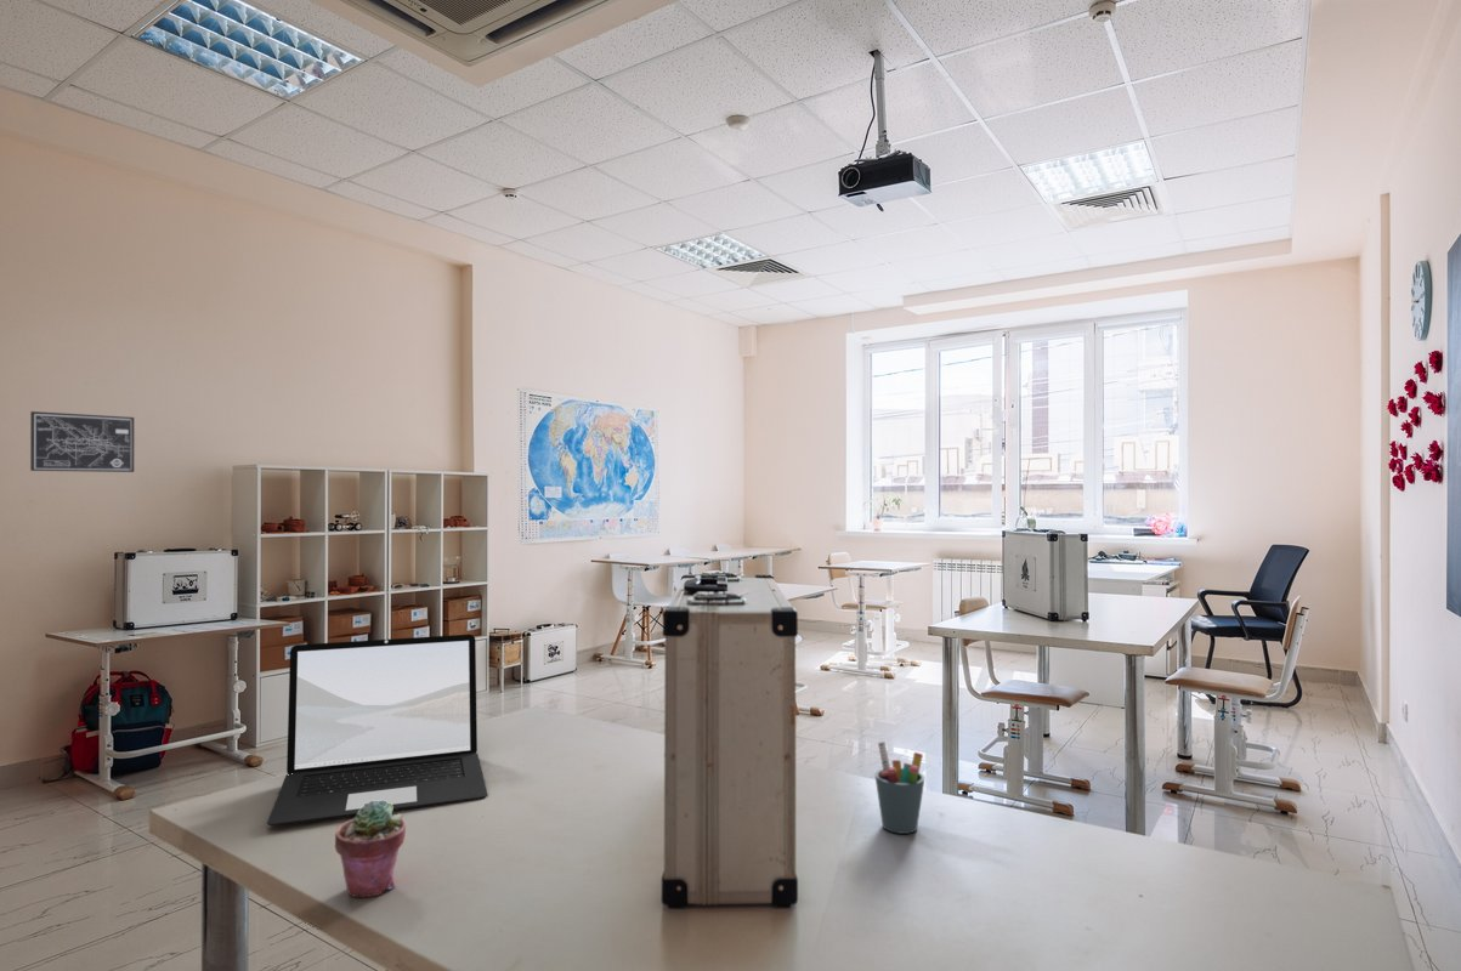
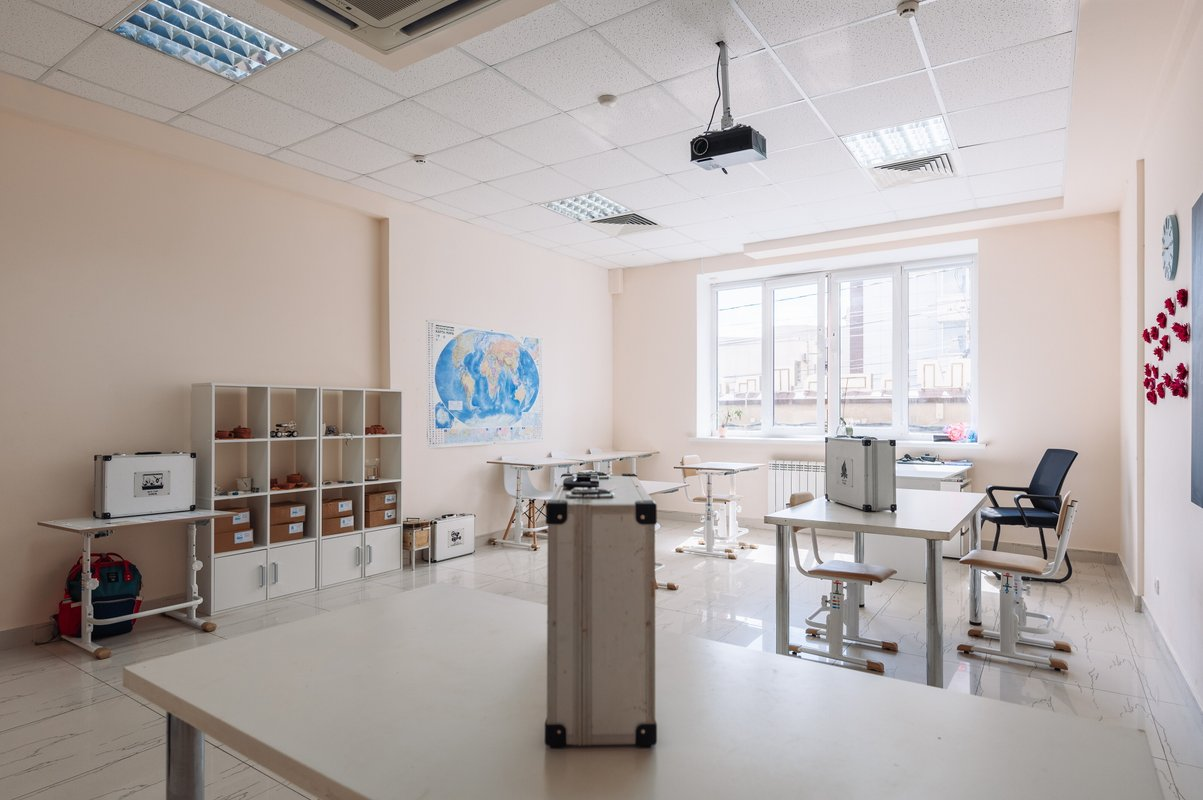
- potted succulent [334,800,407,898]
- pen holder [873,740,925,835]
- wall art [29,410,135,473]
- laptop [266,634,488,827]
